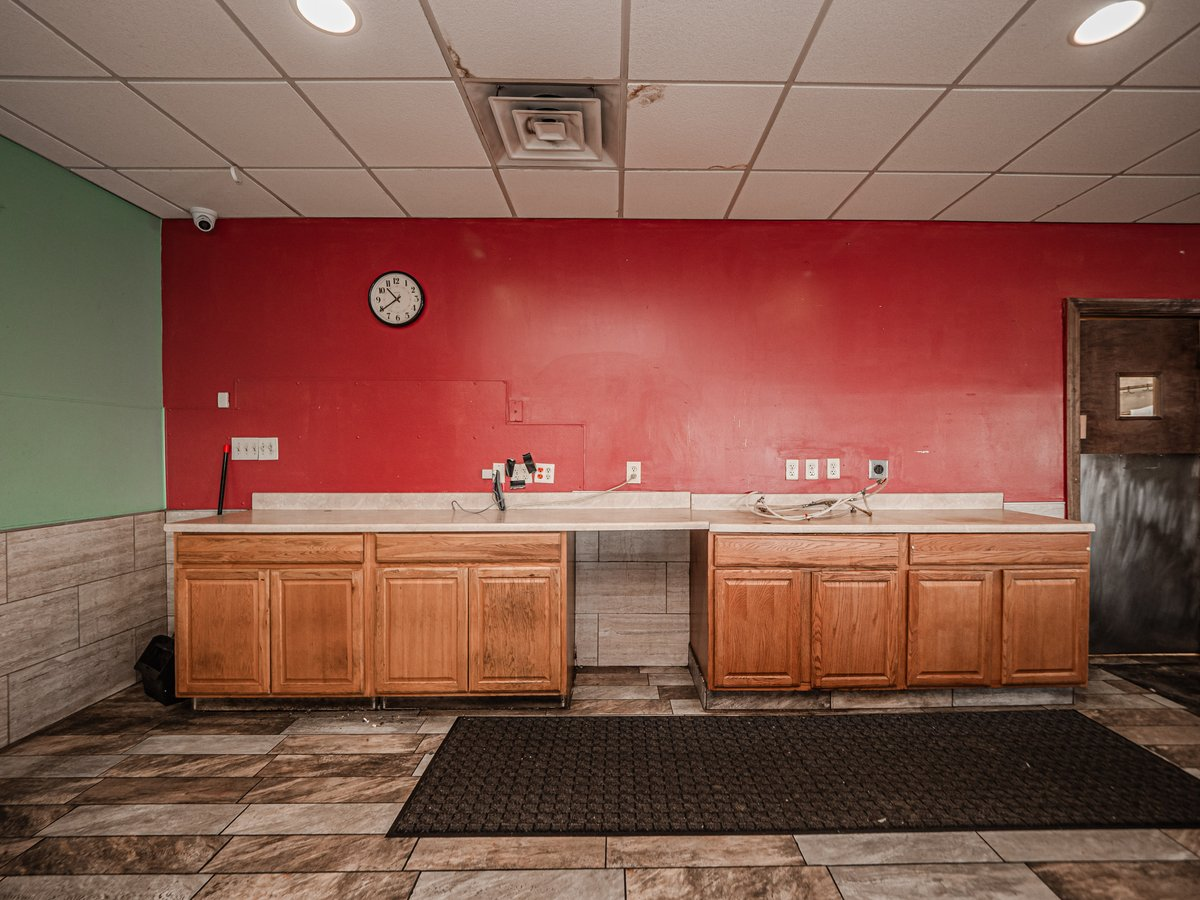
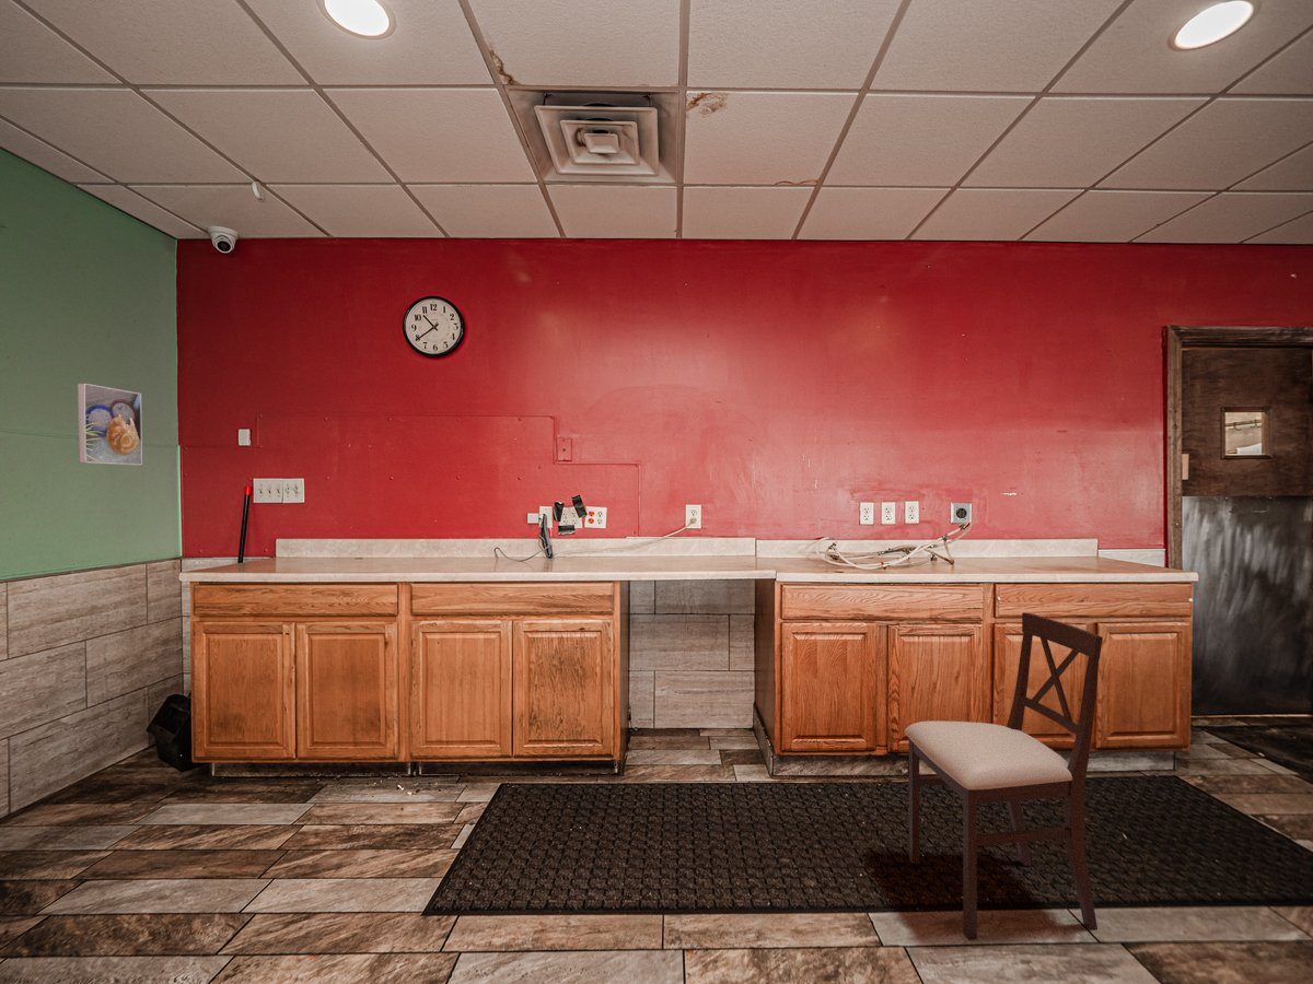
+ chair [904,611,1104,941]
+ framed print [77,383,143,466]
